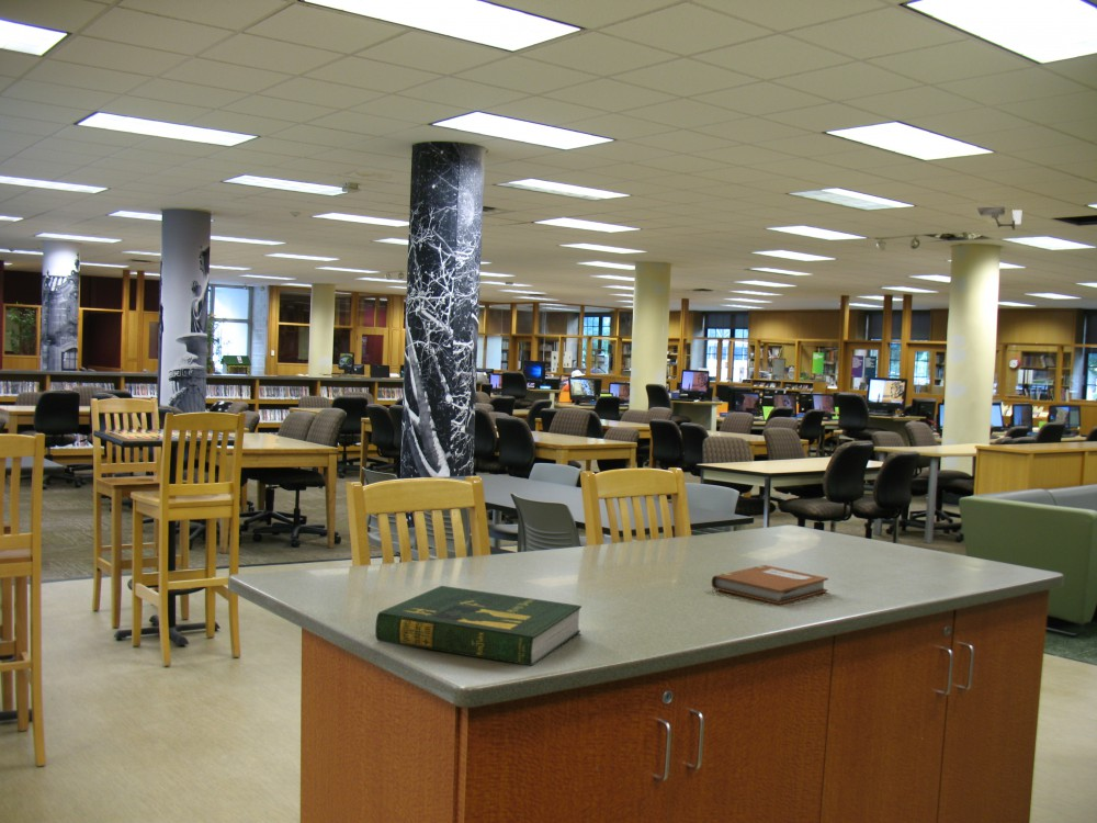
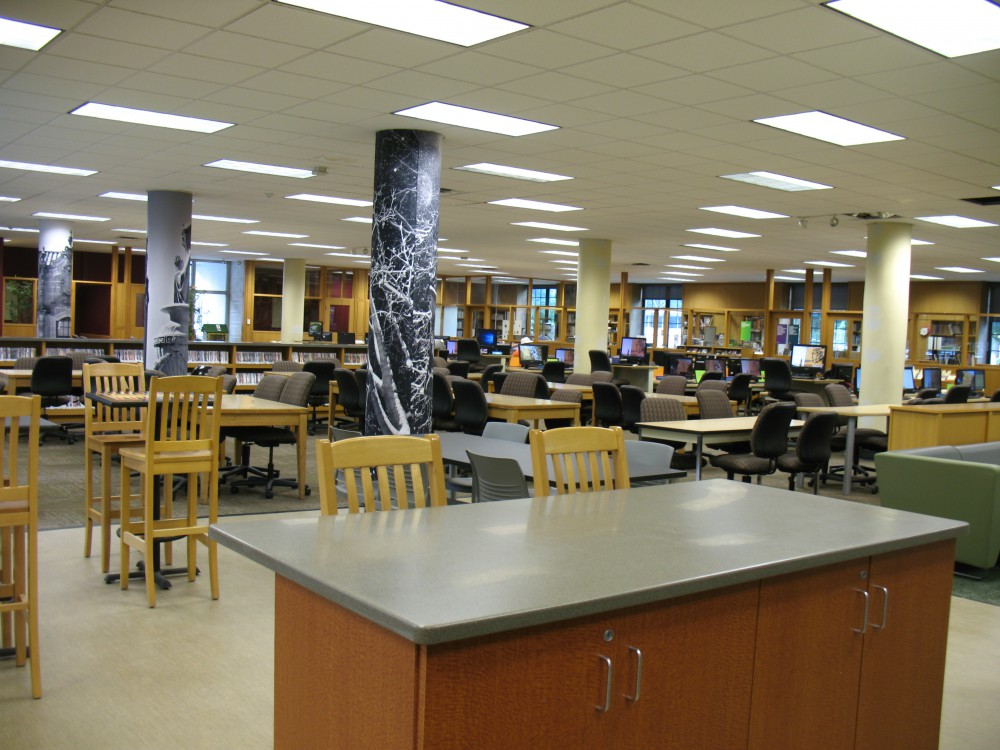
- notebook [711,564,829,606]
- security camera [976,206,1024,232]
- book [374,585,583,667]
